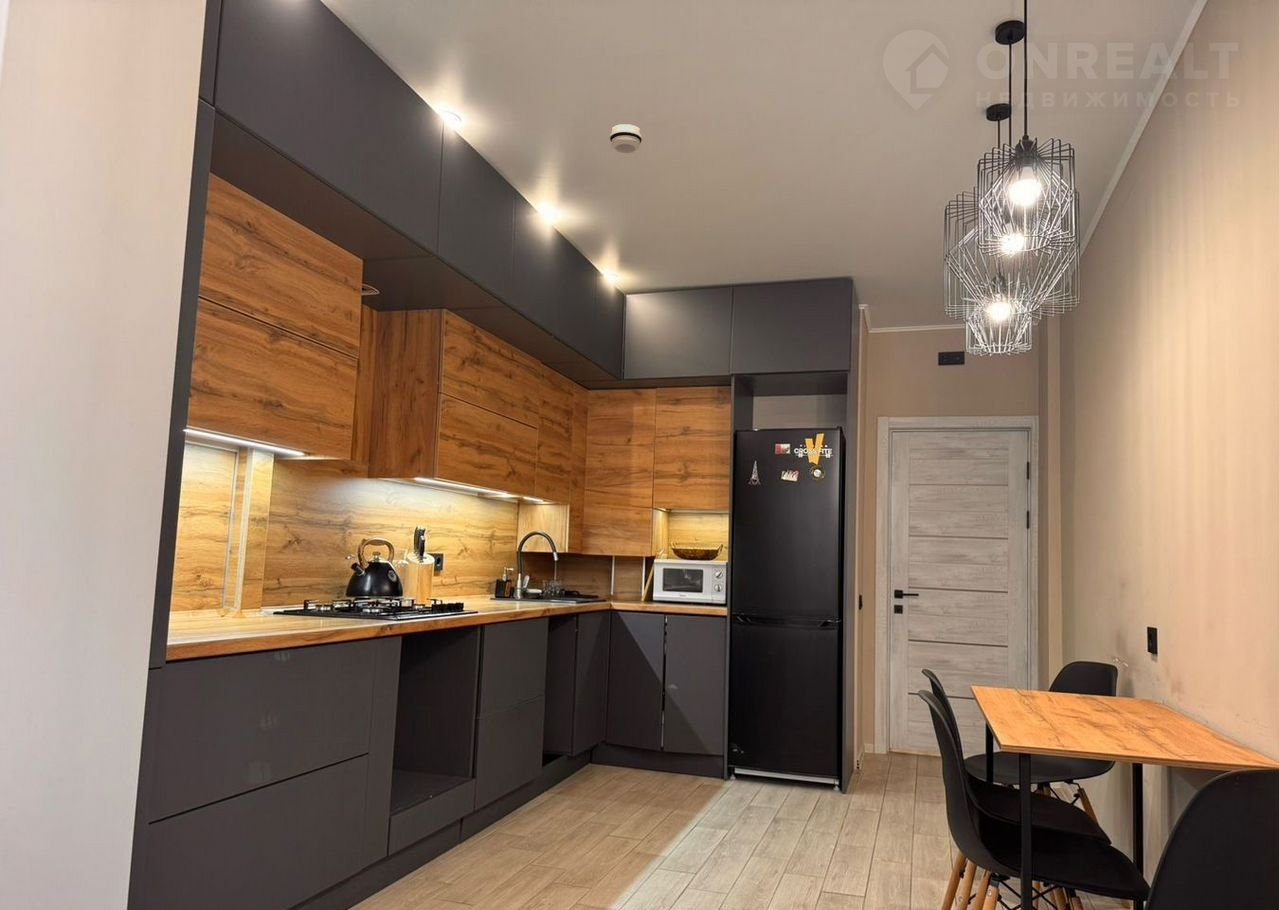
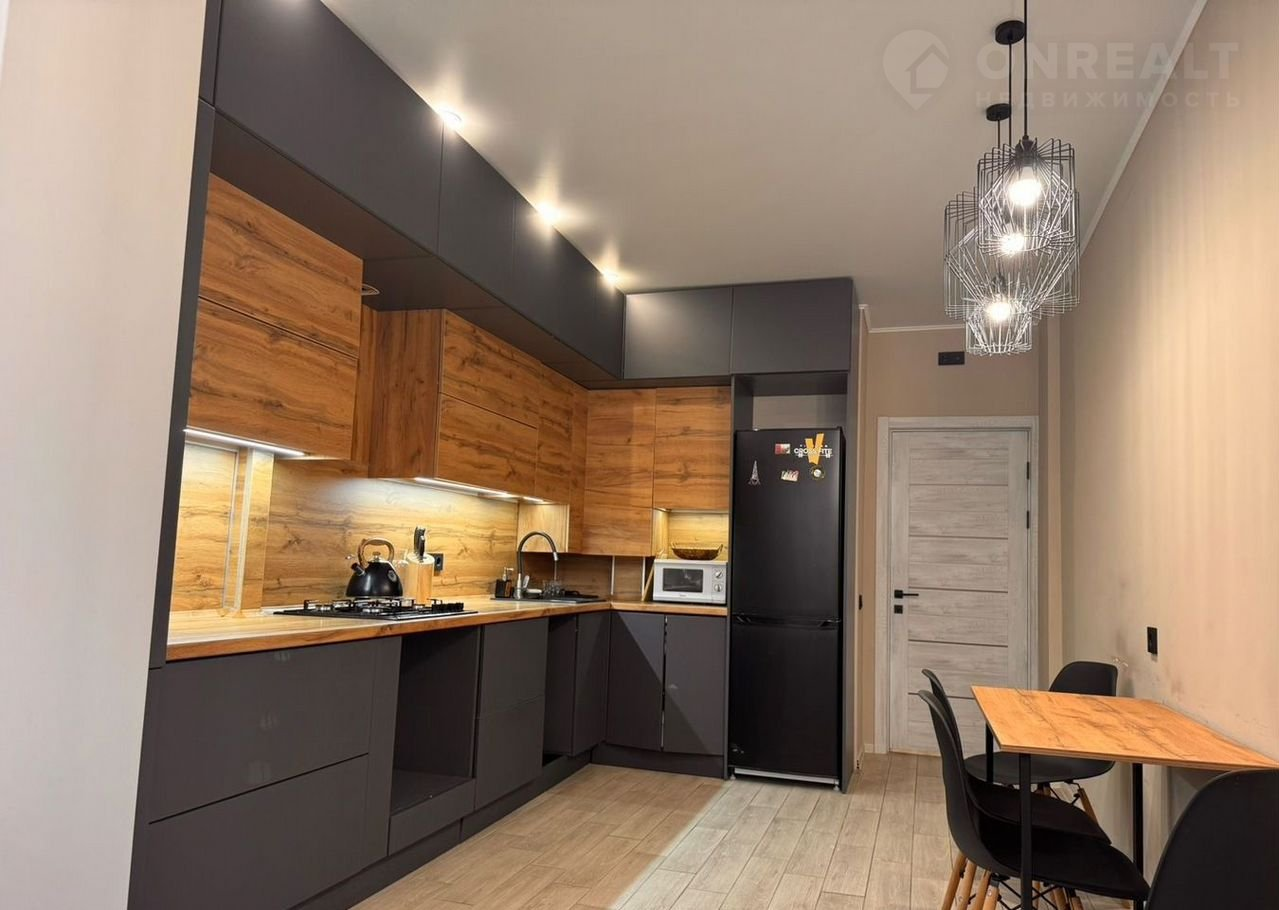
- smoke detector [609,123,643,154]
